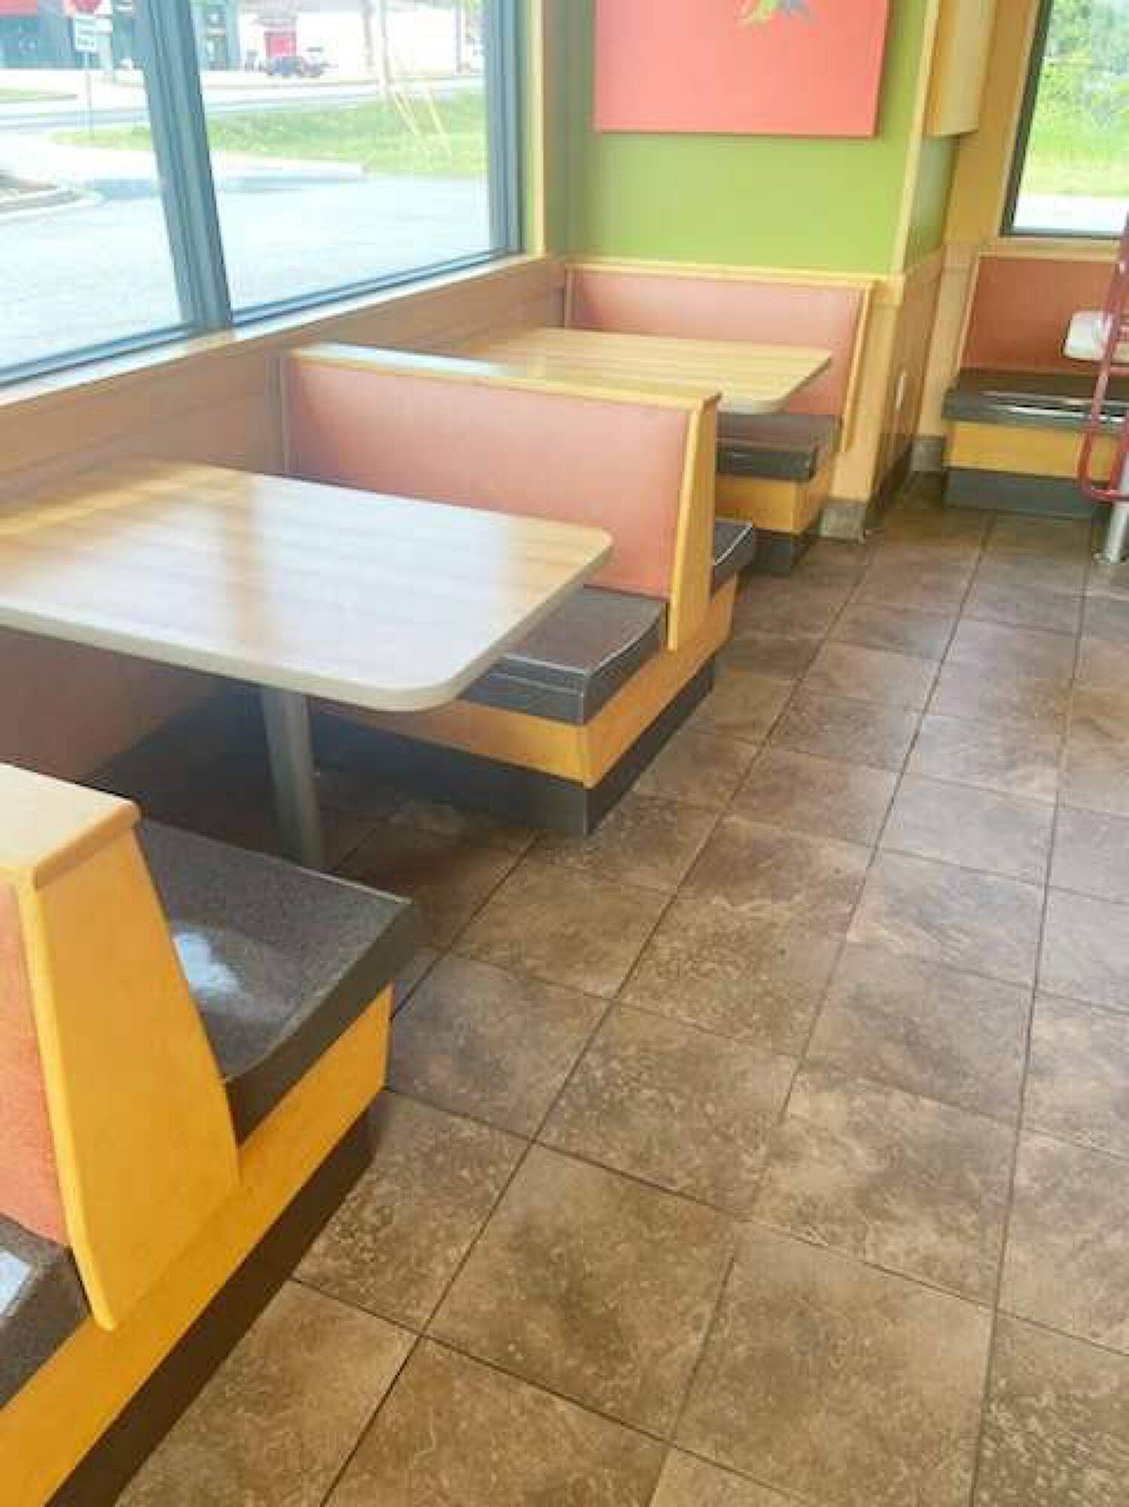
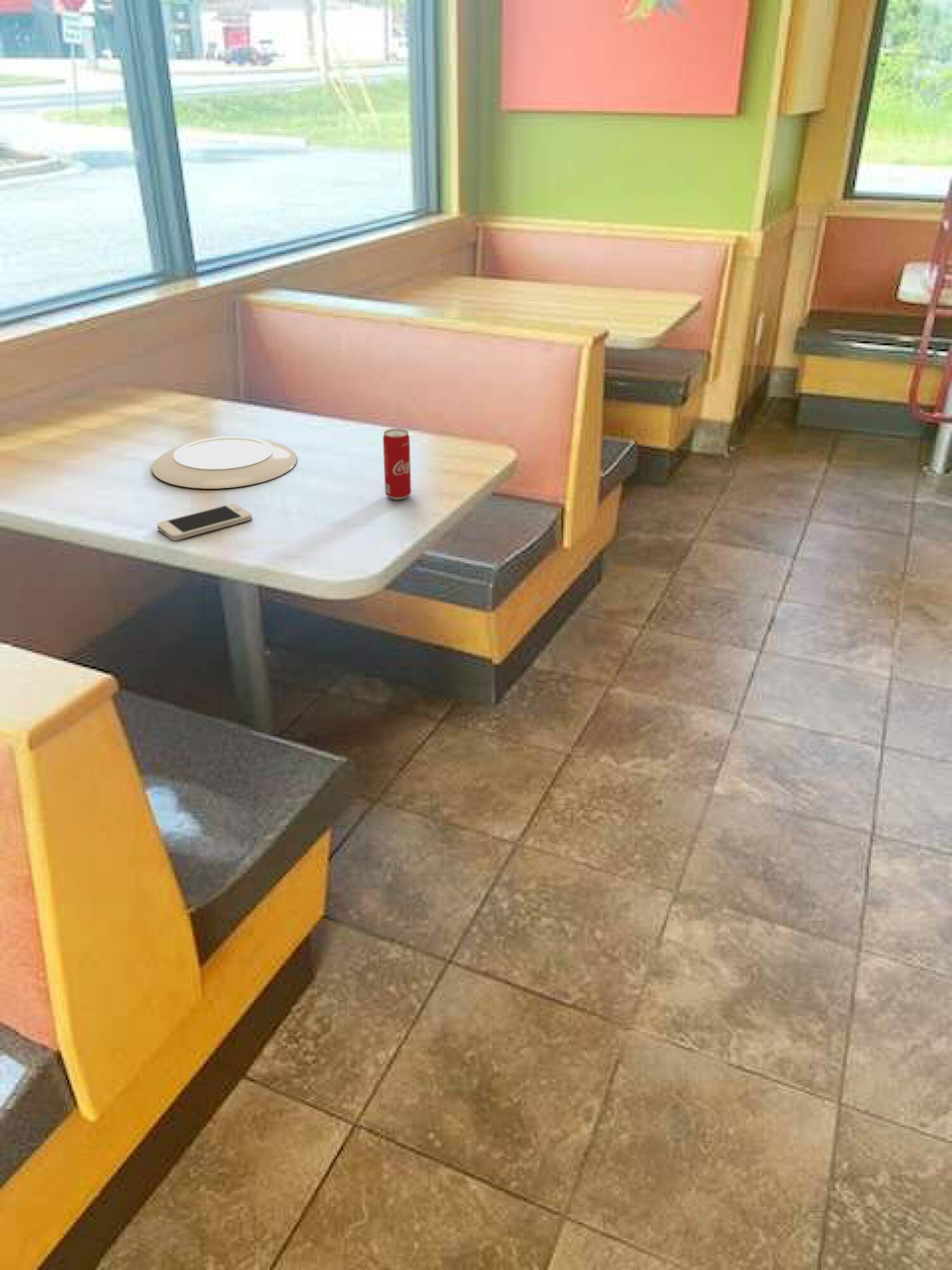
+ smartphone [157,503,253,541]
+ beverage can [382,428,412,500]
+ plate [151,436,298,490]
